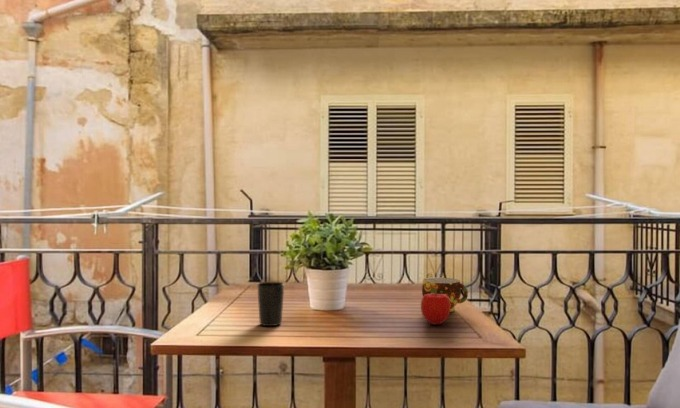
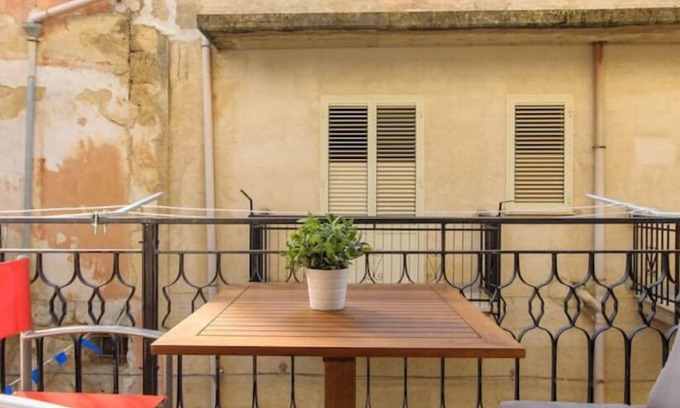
- fruit [420,291,451,326]
- cup [256,281,285,327]
- cup [421,276,469,313]
